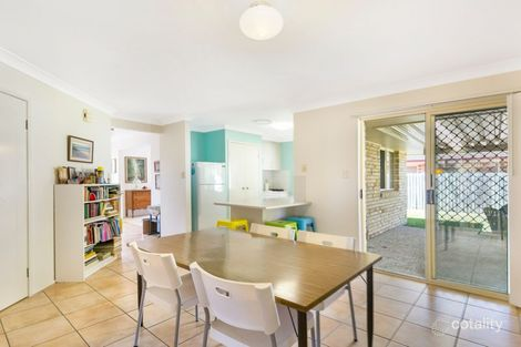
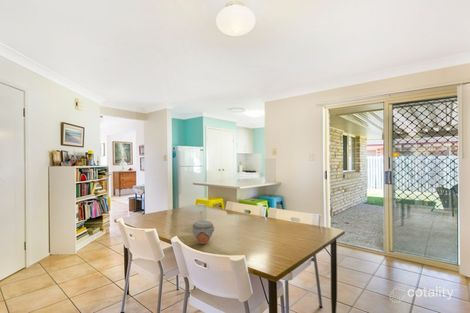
+ jar [191,219,216,245]
